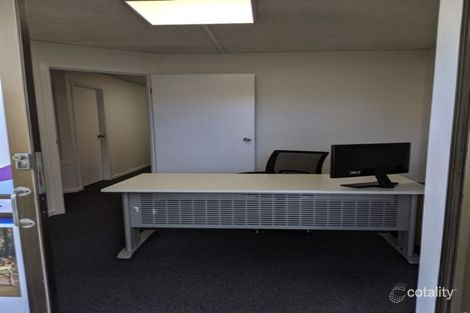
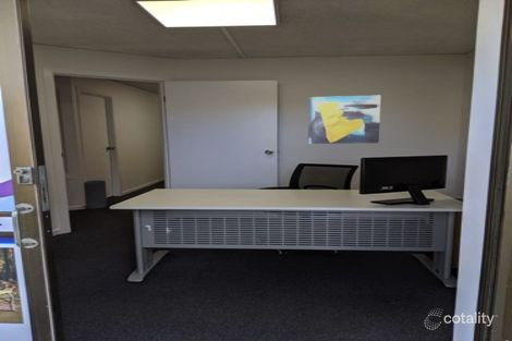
+ wall art [307,95,381,145]
+ trash can [83,180,108,210]
